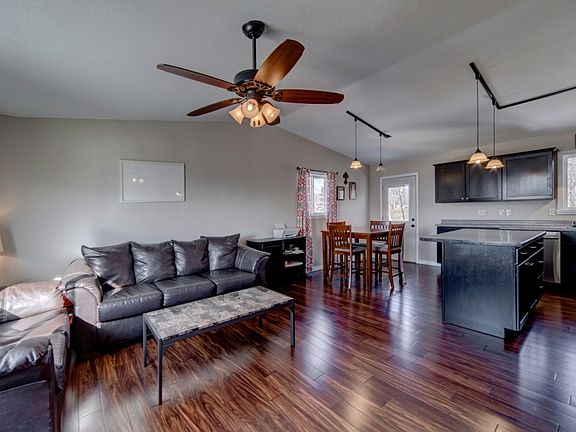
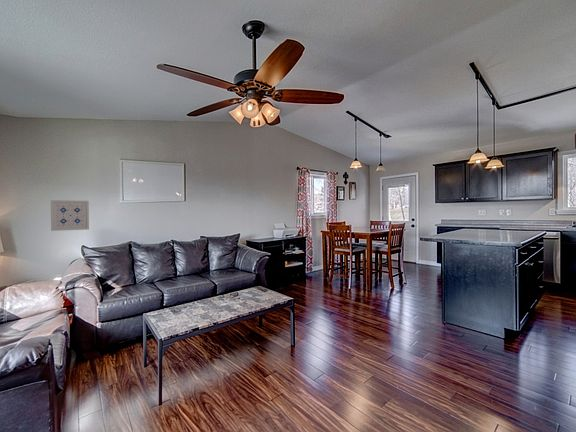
+ wall art [50,199,90,232]
